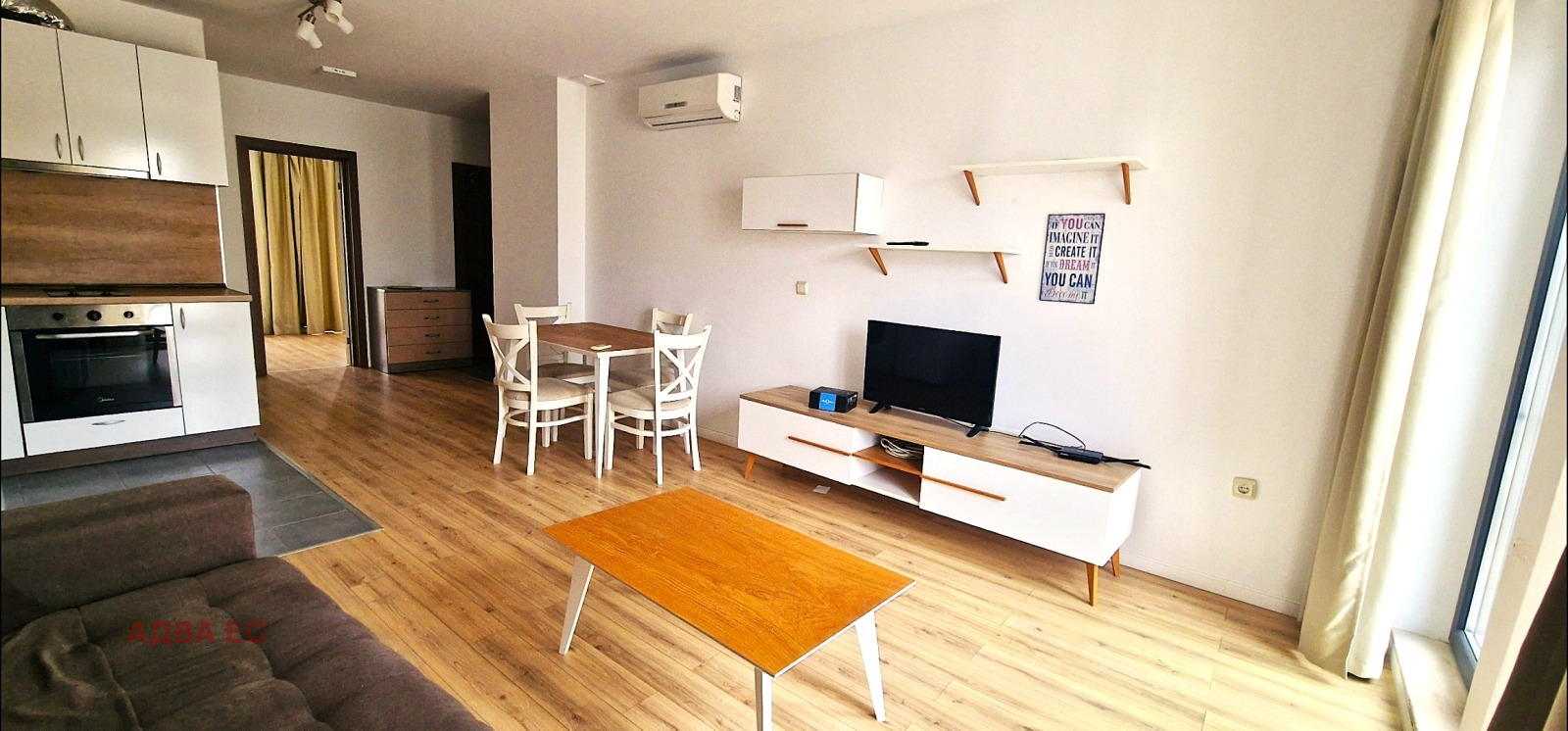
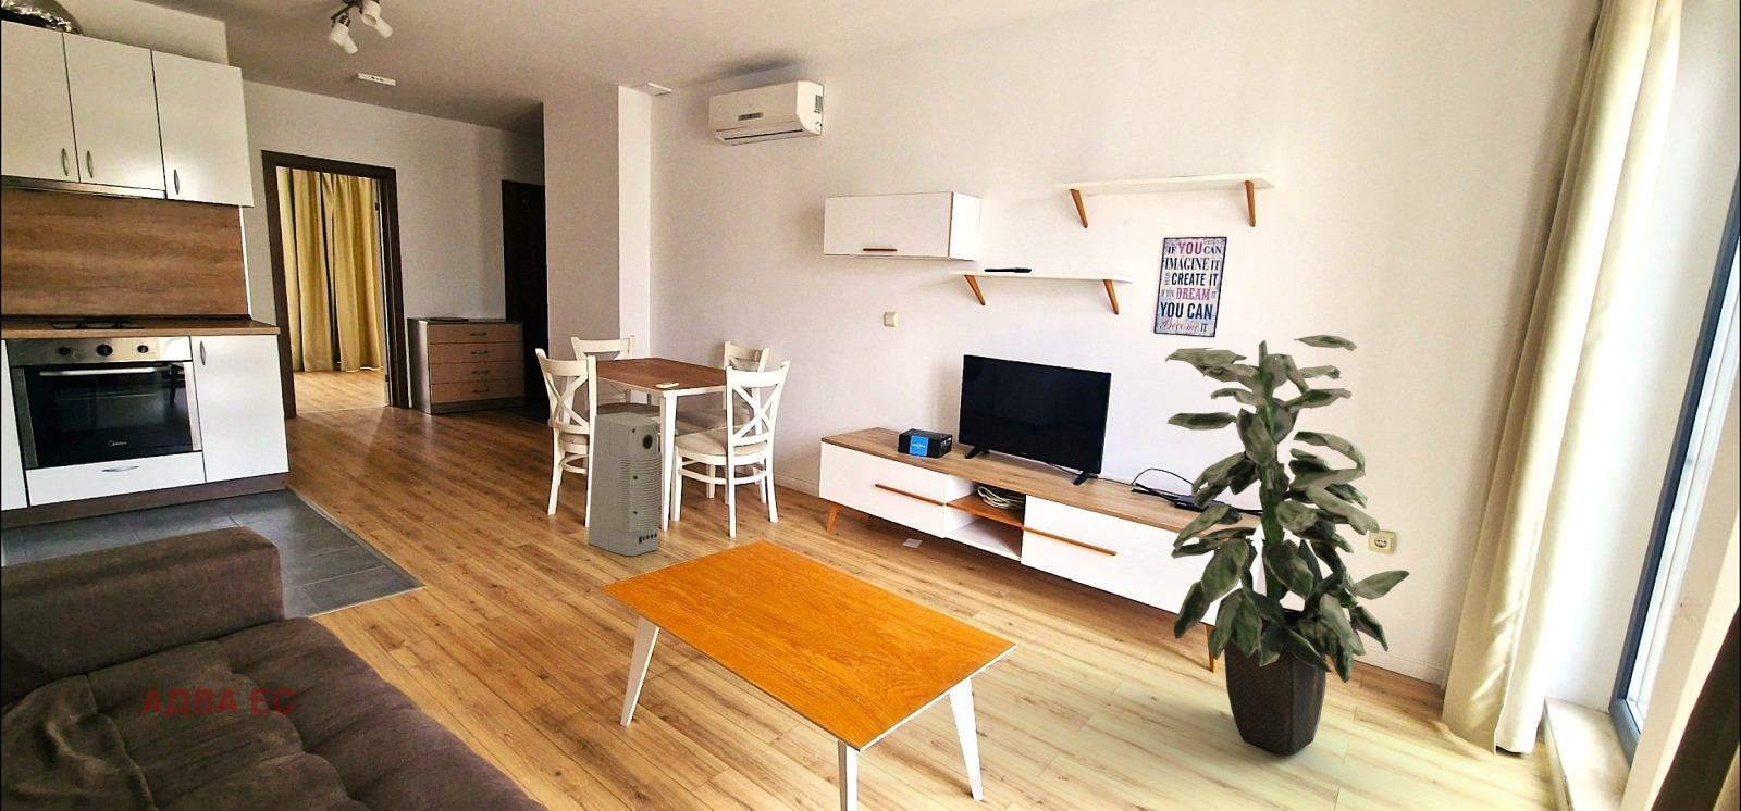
+ indoor plant [1165,334,1411,757]
+ air purifier [586,410,664,557]
